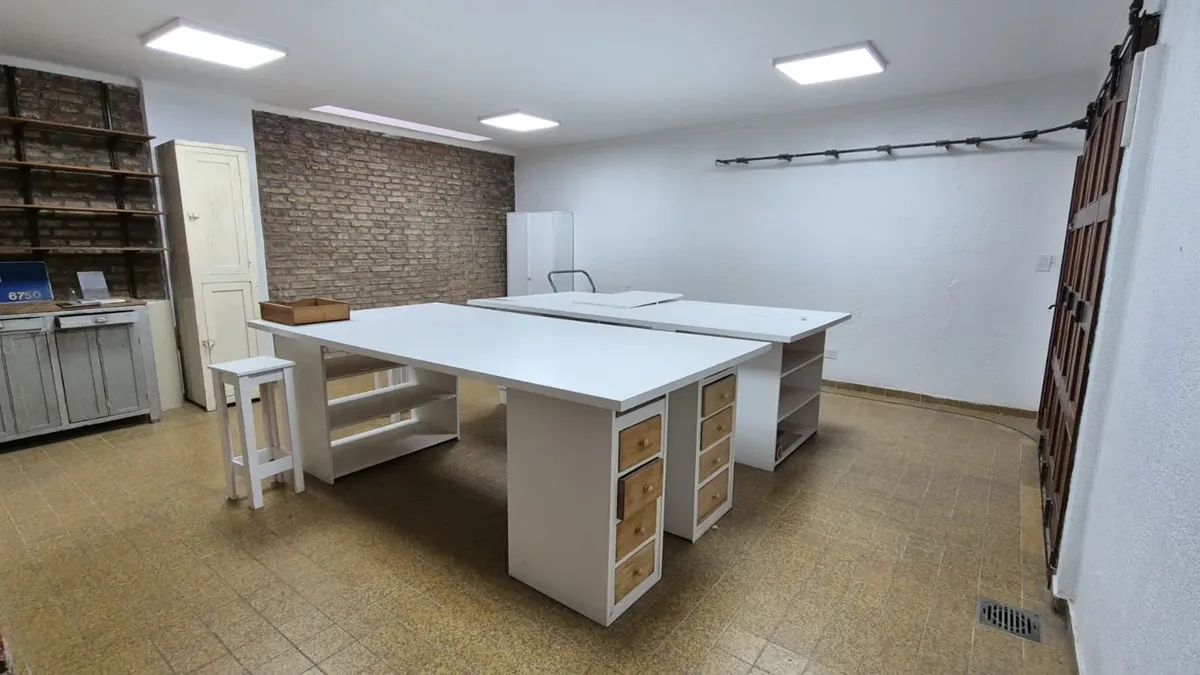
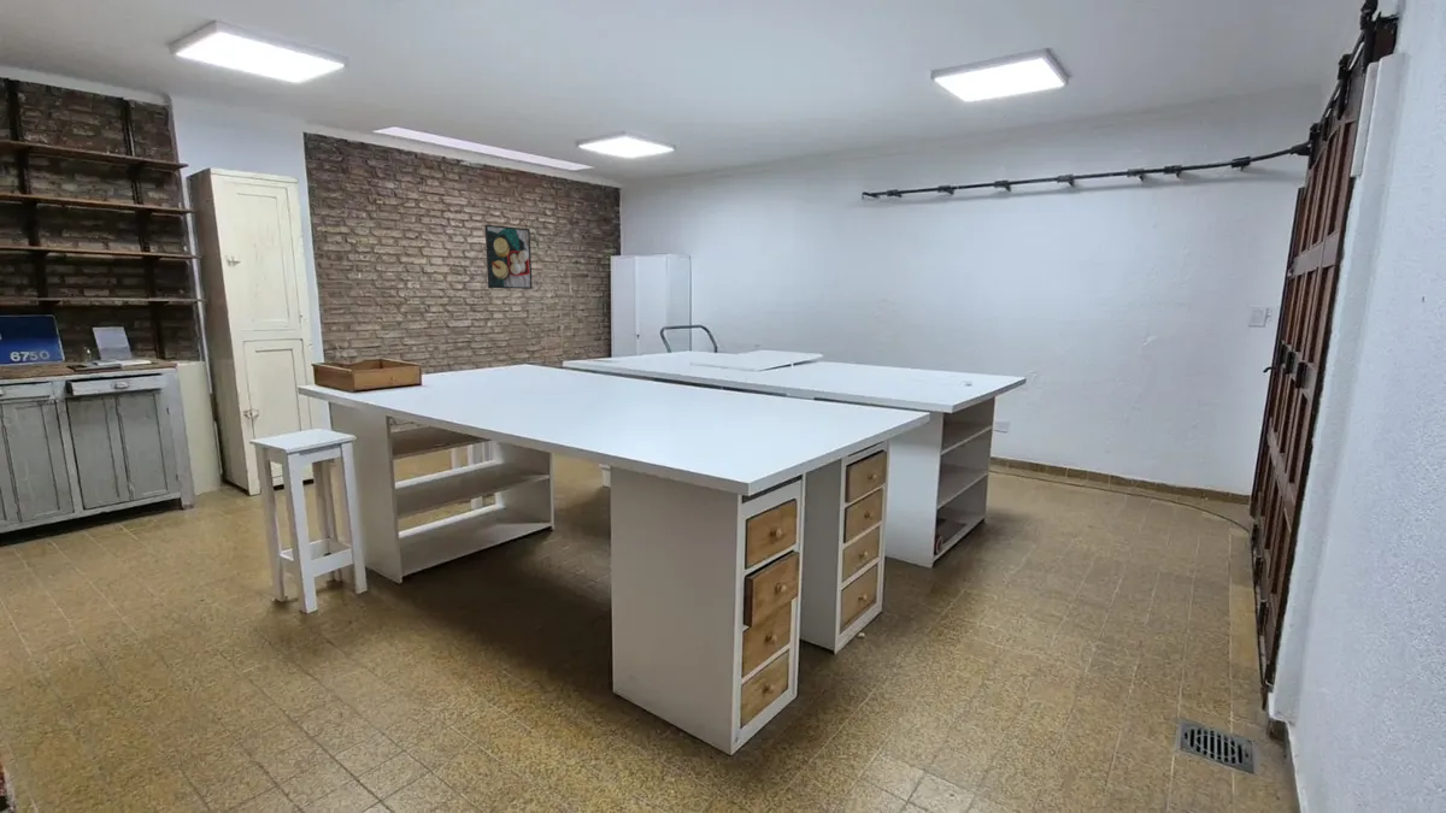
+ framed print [483,224,534,290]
